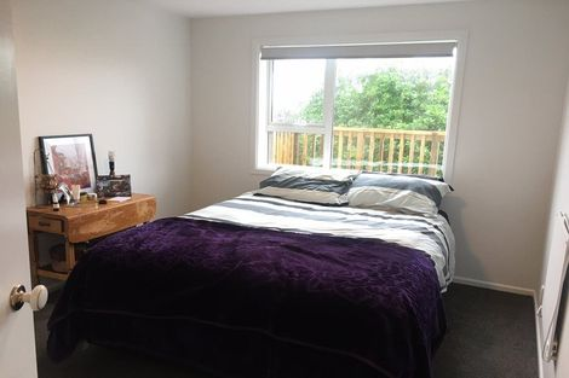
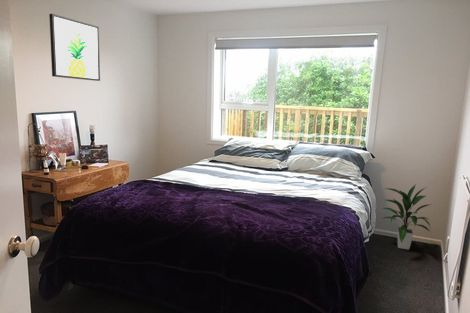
+ indoor plant [381,183,433,251]
+ wall art [48,13,101,82]
